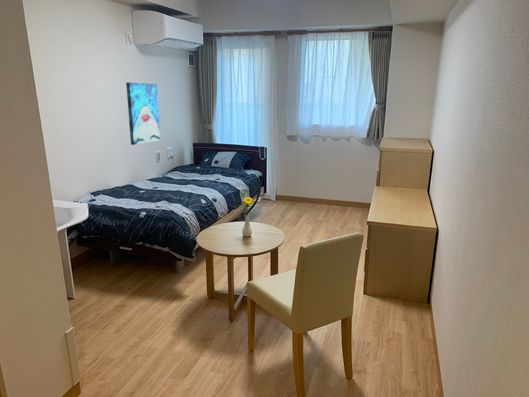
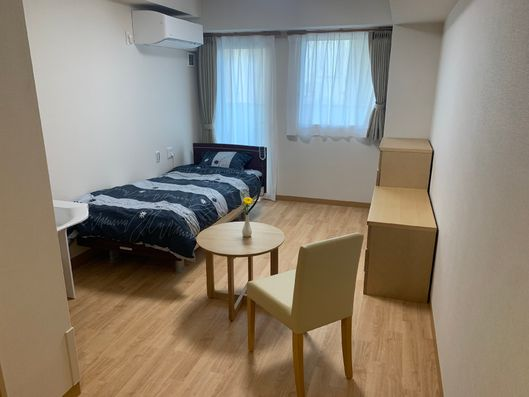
- wall art [125,81,161,146]
